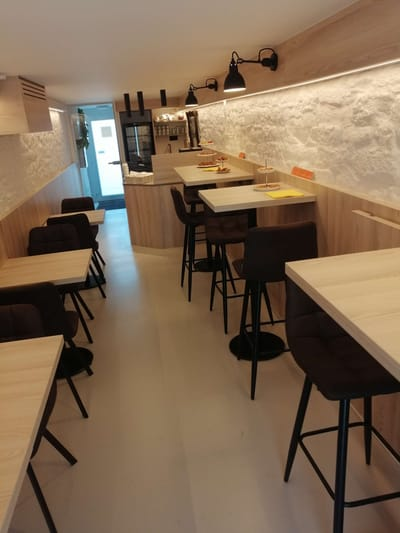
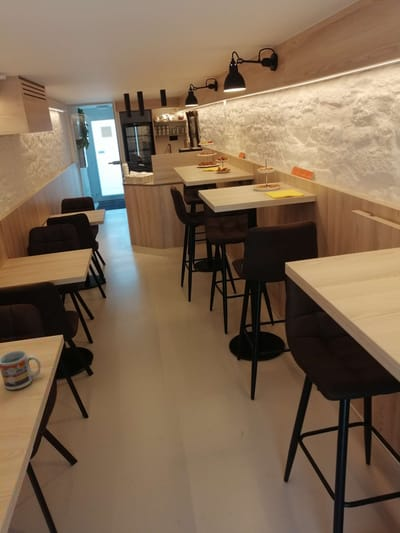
+ cup [0,349,42,391]
